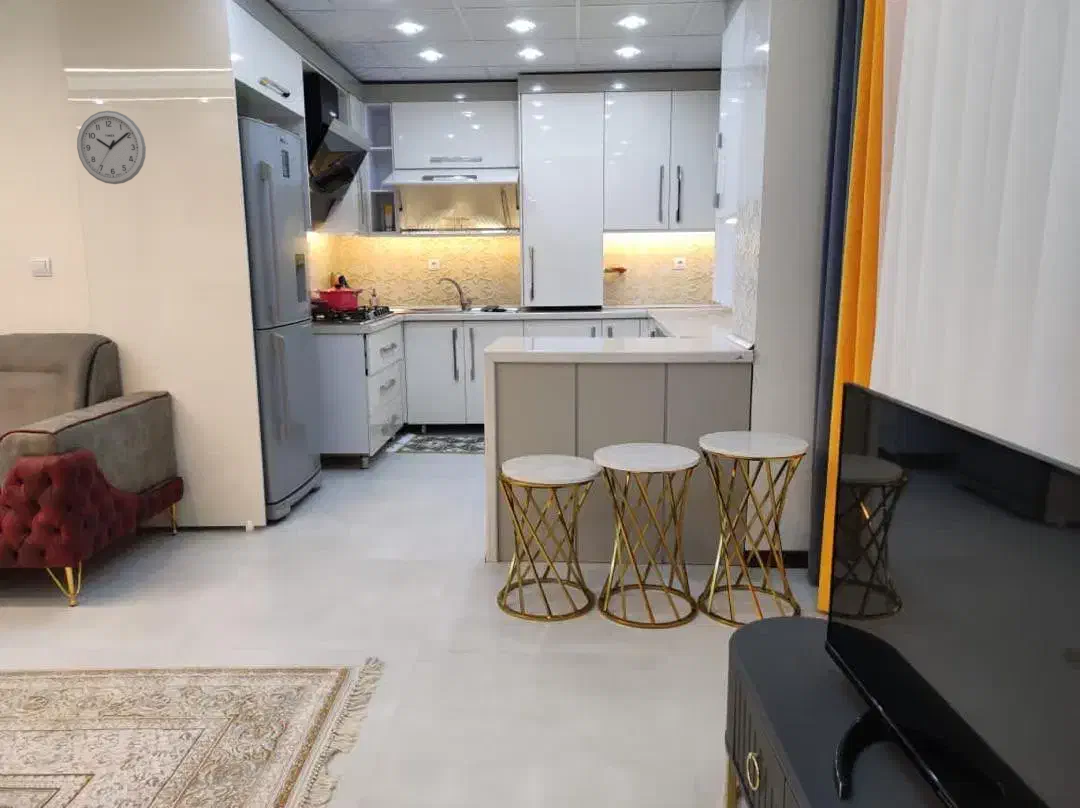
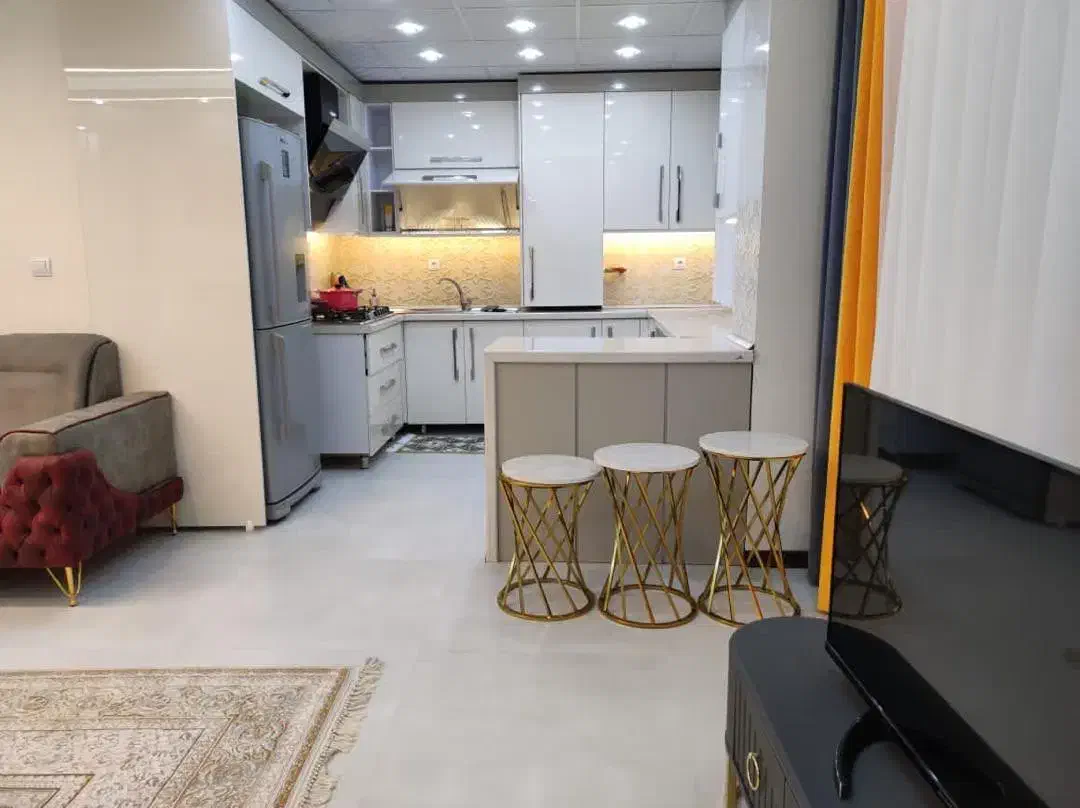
- wall clock [76,110,147,185]
